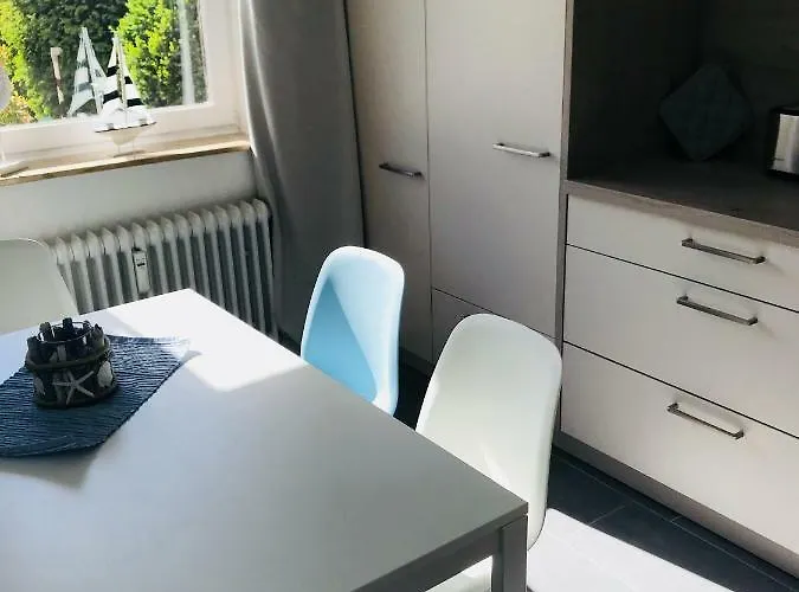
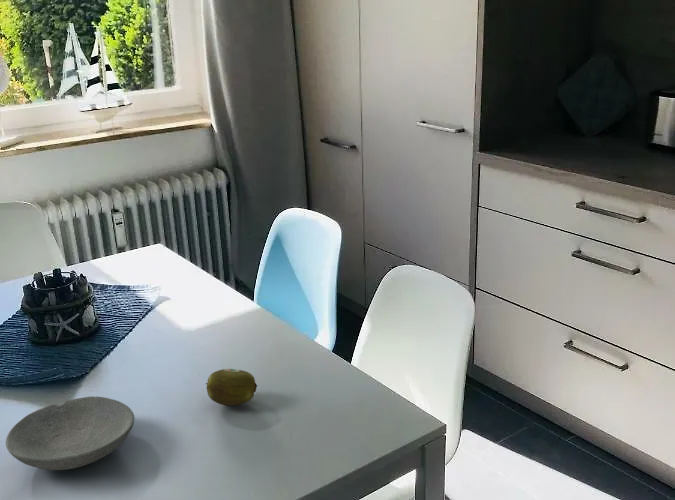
+ bowl [5,395,135,471]
+ fruit [205,368,258,406]
